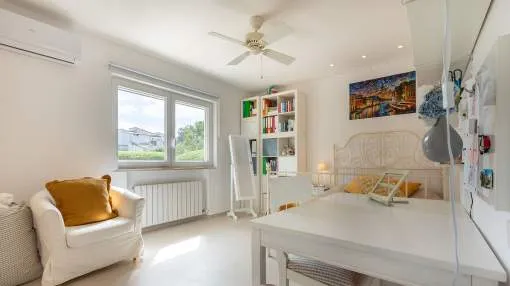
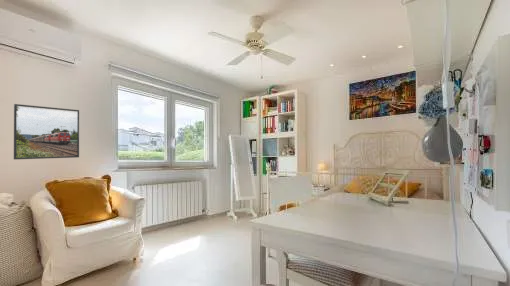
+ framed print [13,103,80,161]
